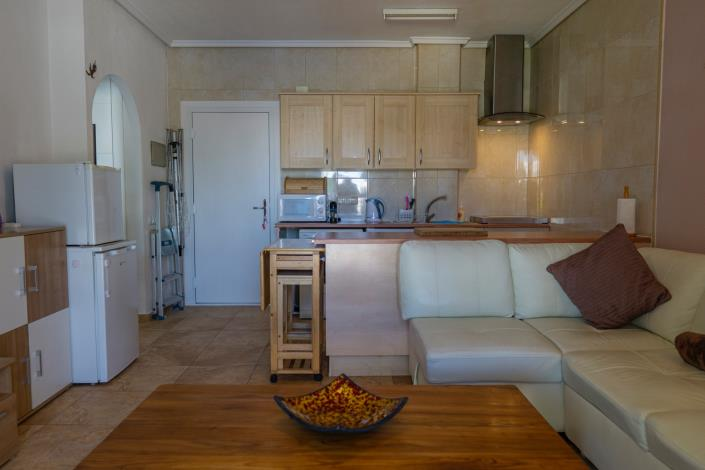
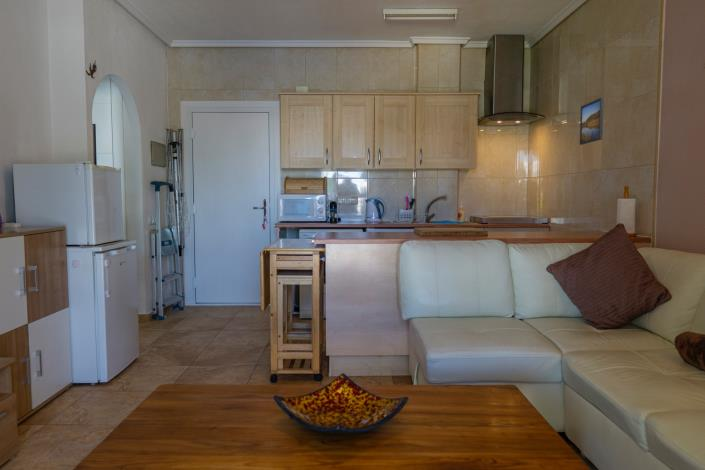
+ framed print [579,97,605,146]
